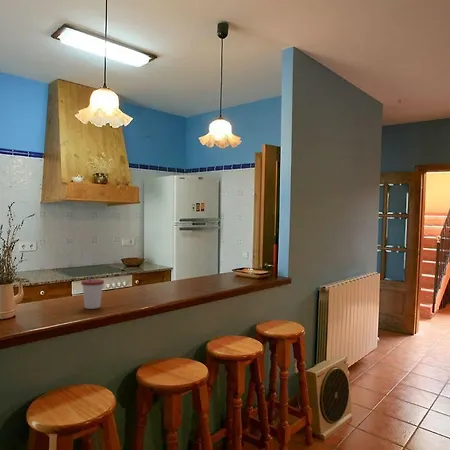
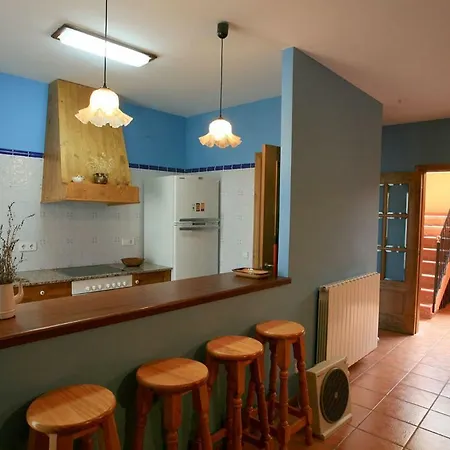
- cup [80,274,105,310]
